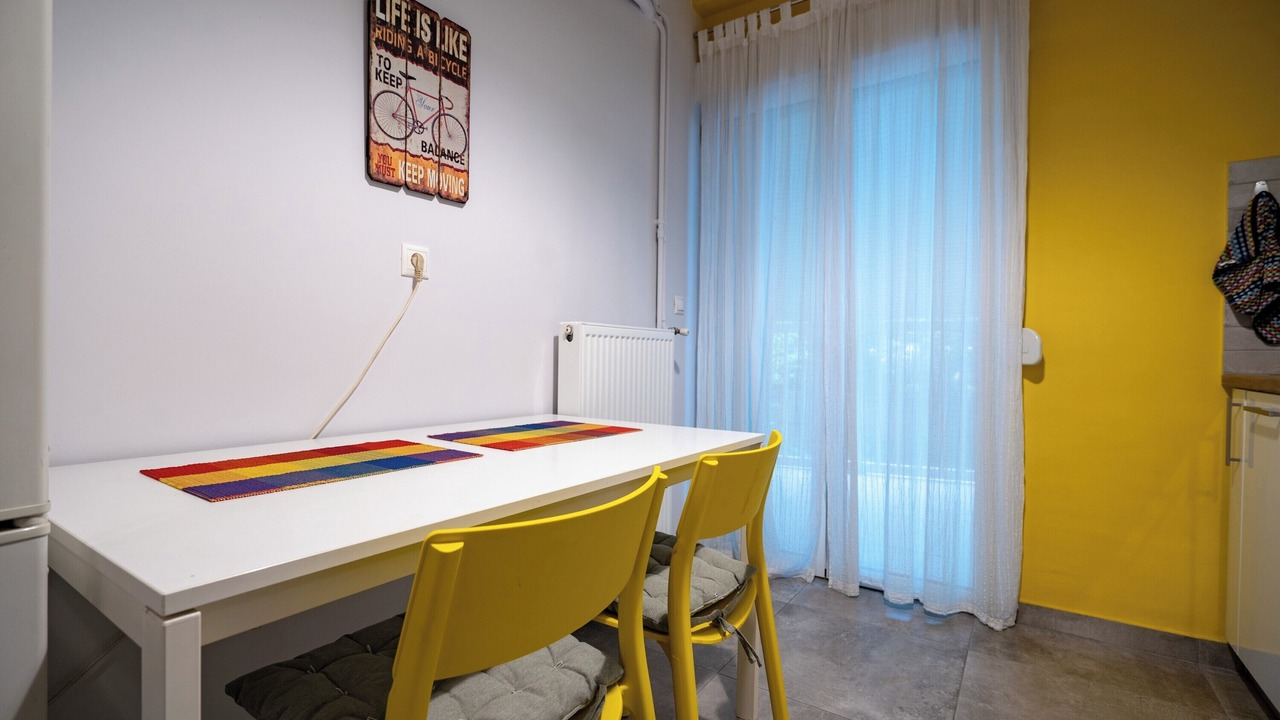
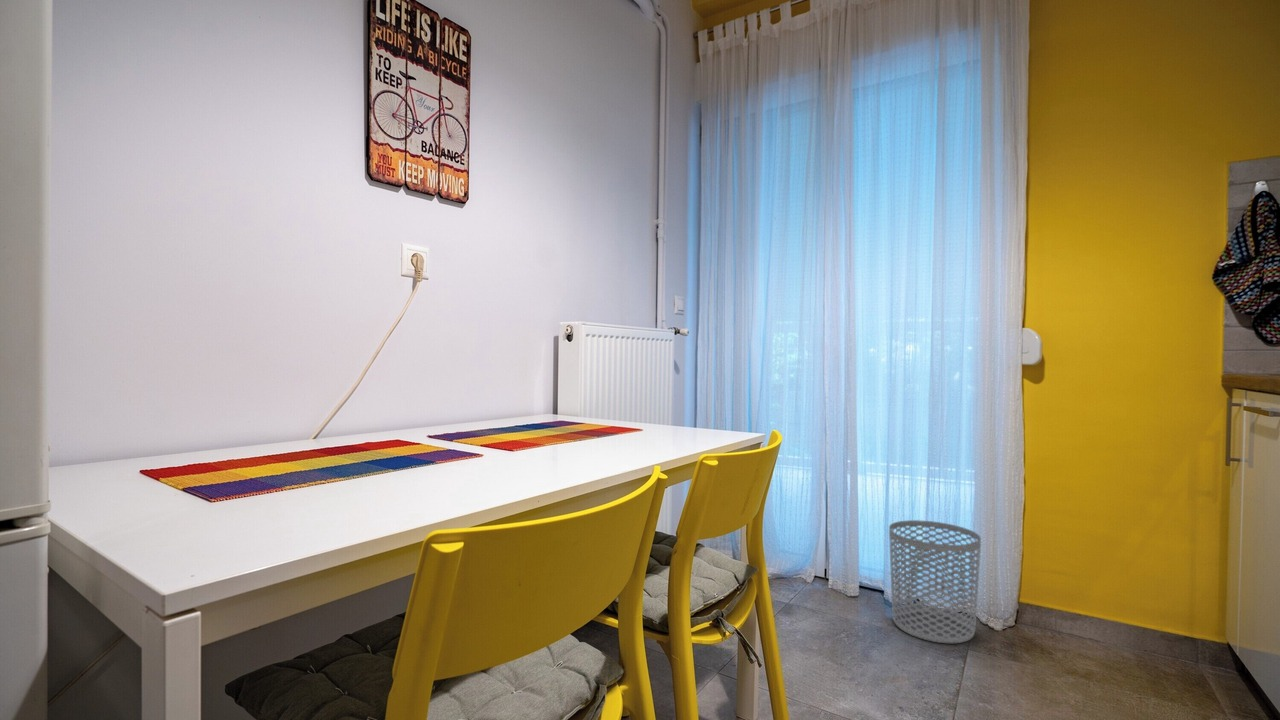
+ waste bin [888,519,982,644]
